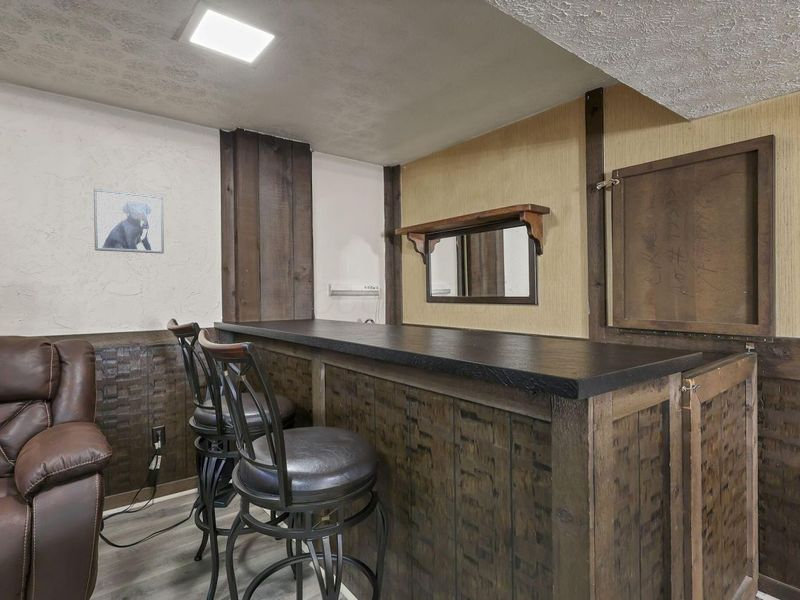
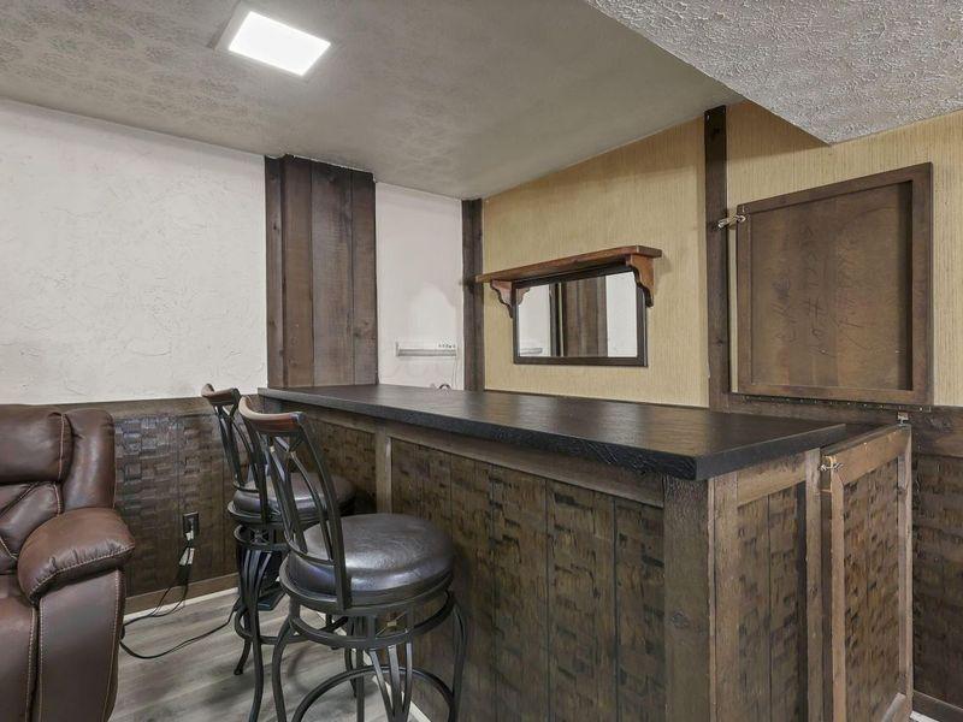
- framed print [93,188,165,255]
